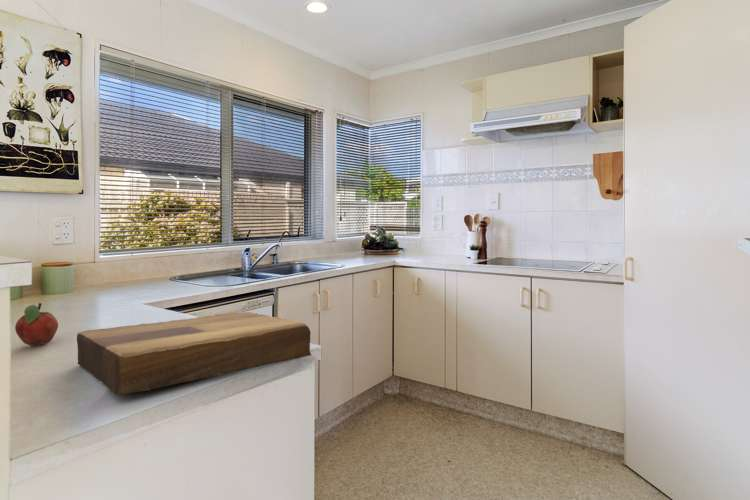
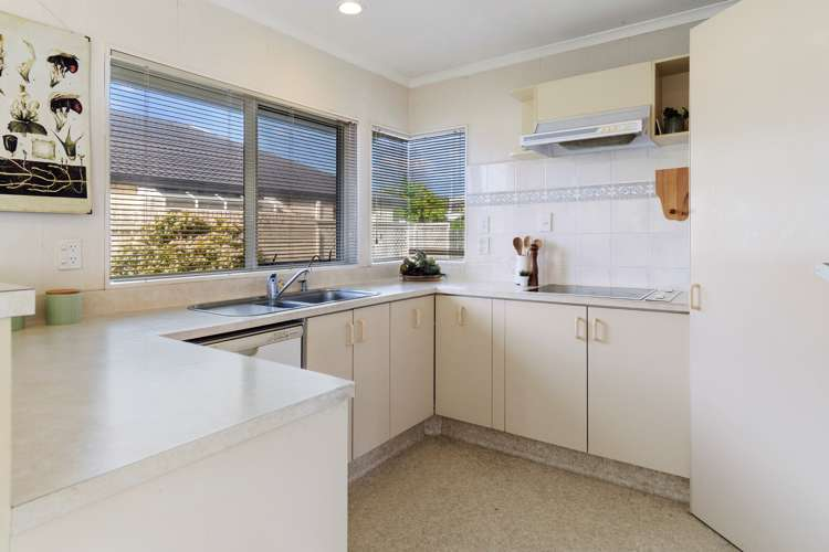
- fruit [14,302,59,346]
- cutting board [76,311,312,396]
